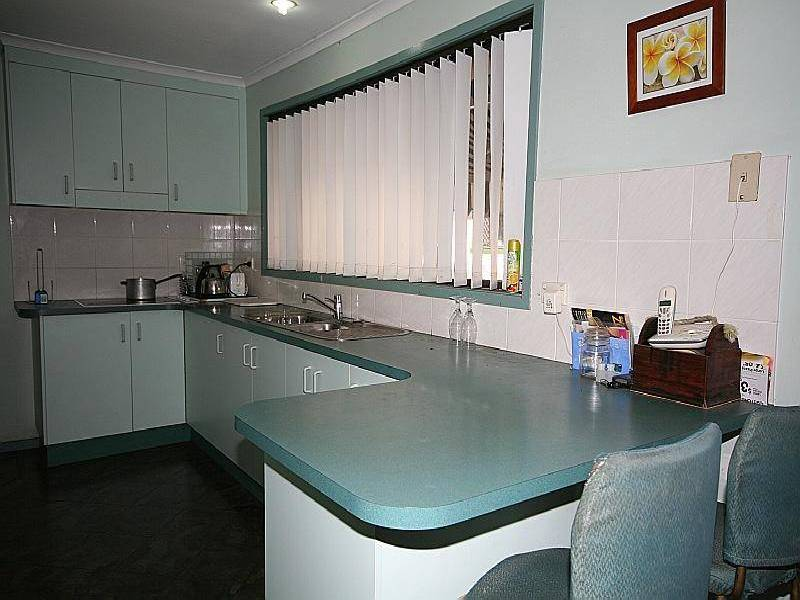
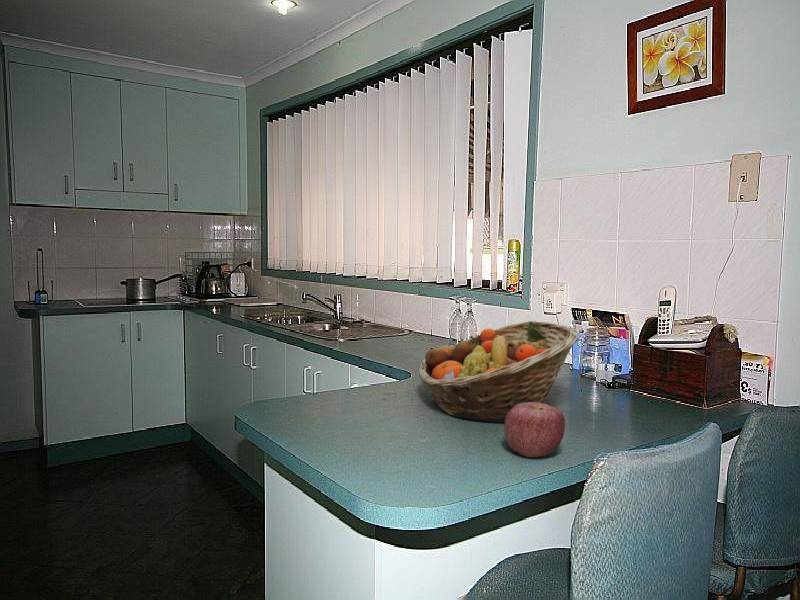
+ apple [503,402,566,458]
+ fruit basket [418,320,581,423]
